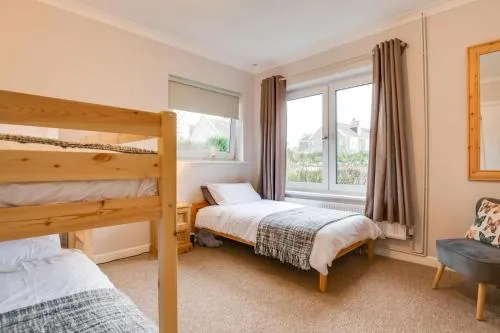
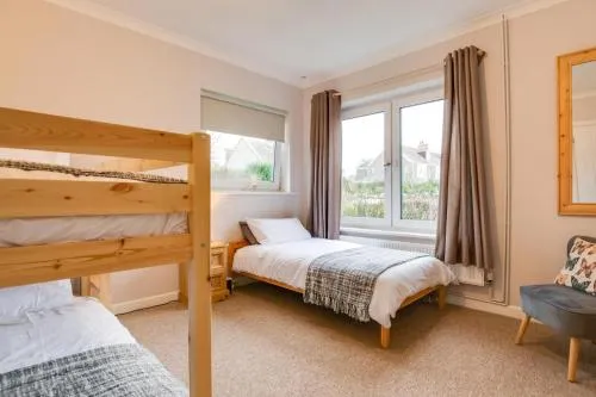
- boots [198,229,224,248]
